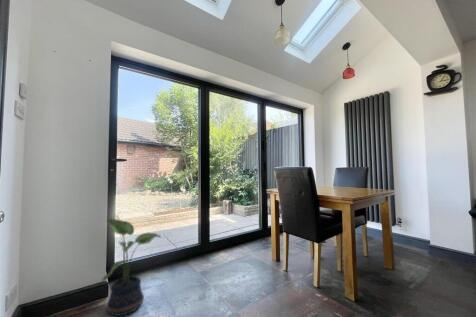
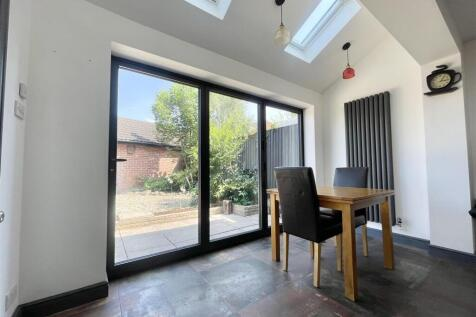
- potted plant [101,218,162,317]
